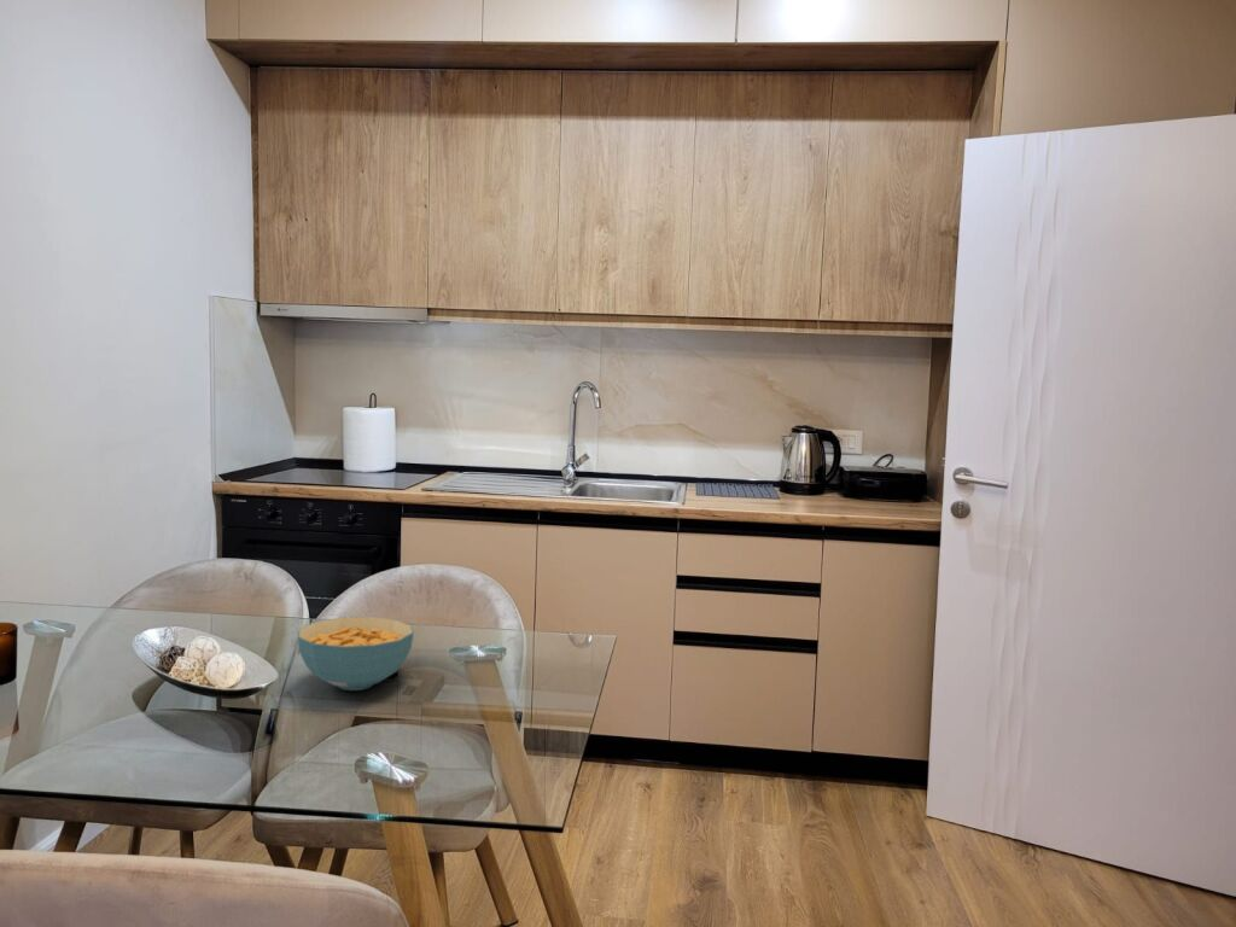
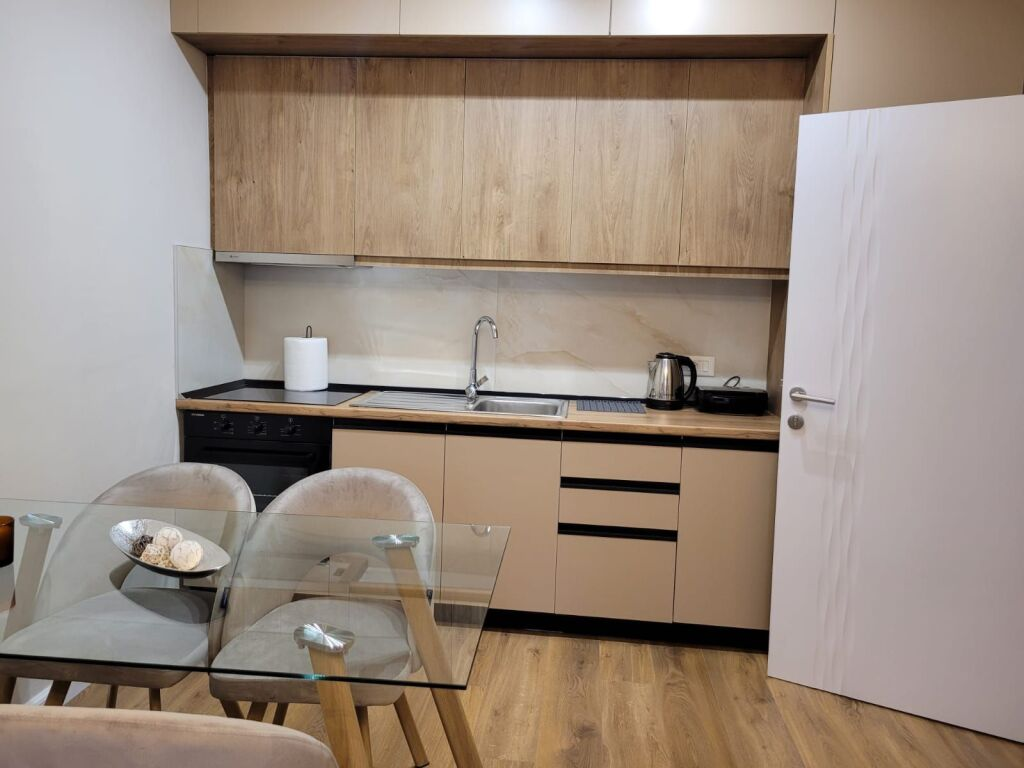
- cereal bowl [297,616,415,692]
